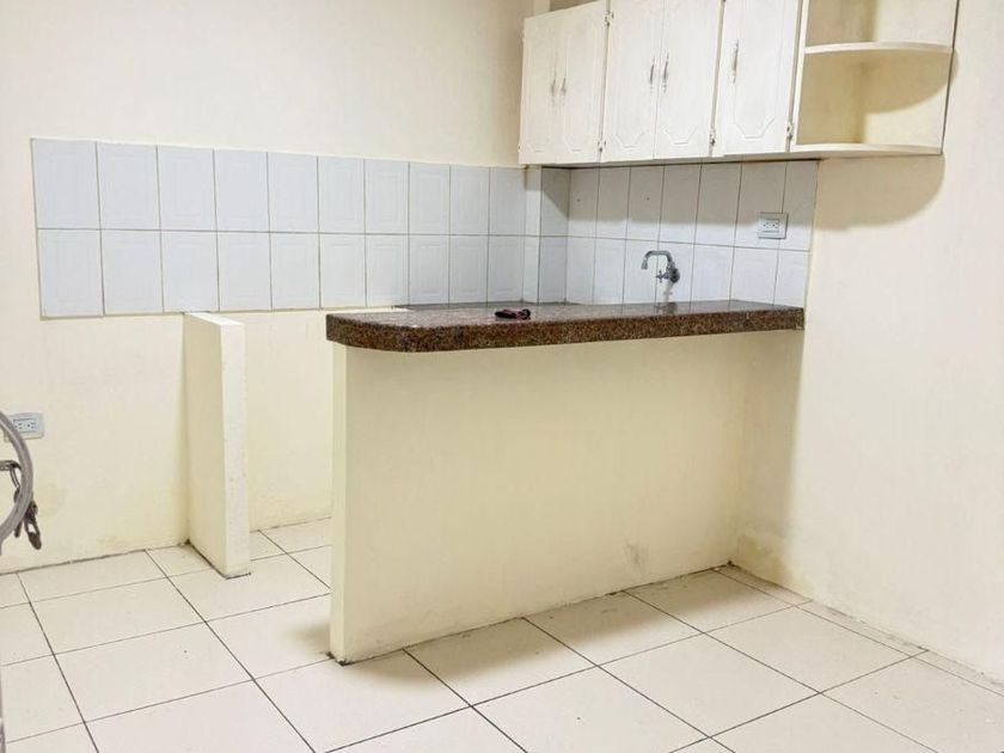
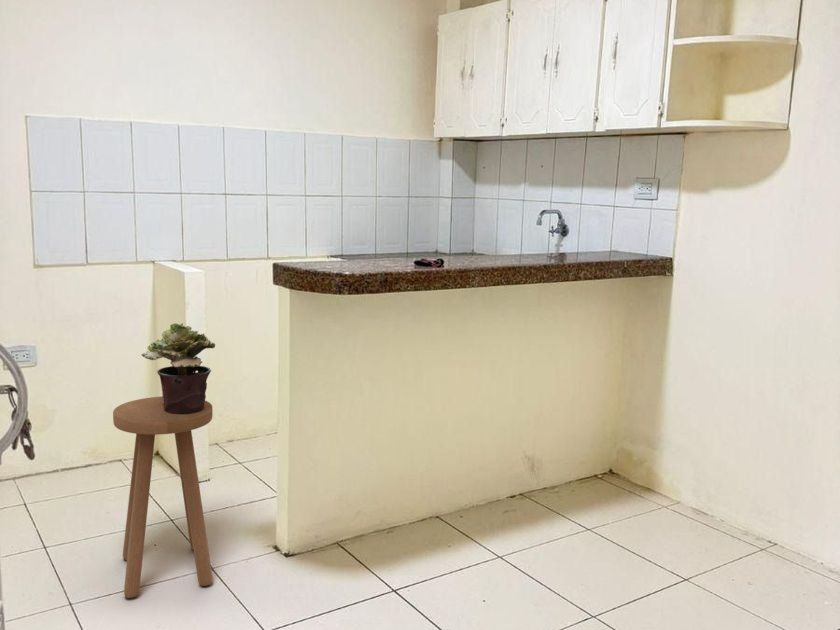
+ potted plant [140,322,216,414]
+ stool [112,396,214,599]
